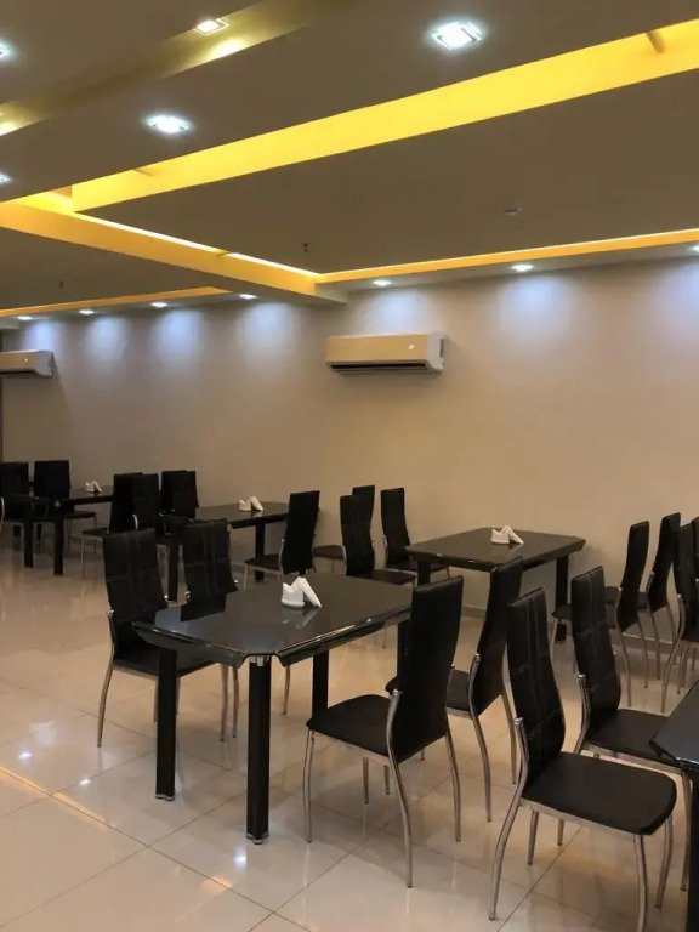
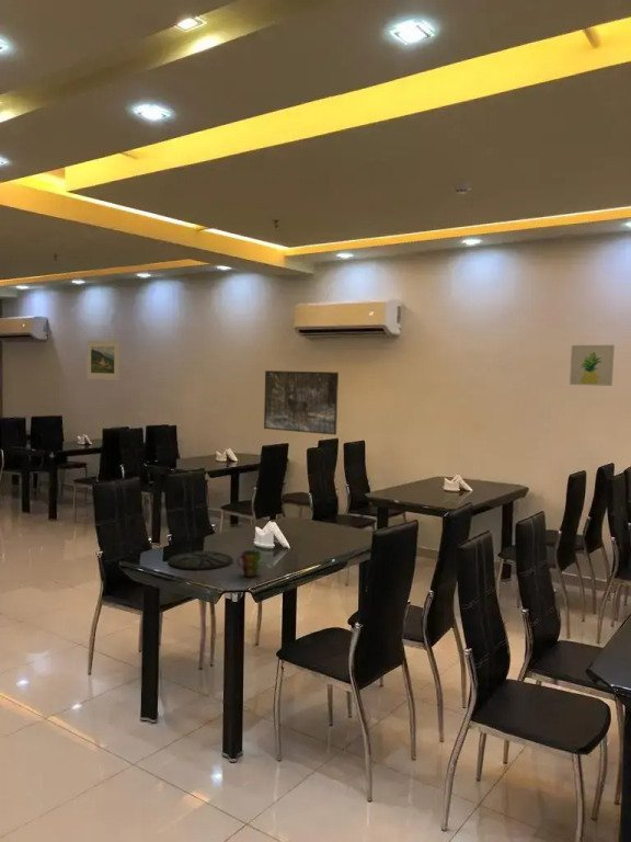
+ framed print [85,339,121,380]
+ wall art [569,344,616,387]
+ plate [168,550,234,571]
+ cup [236,549,263,578]
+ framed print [263,369,340,436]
